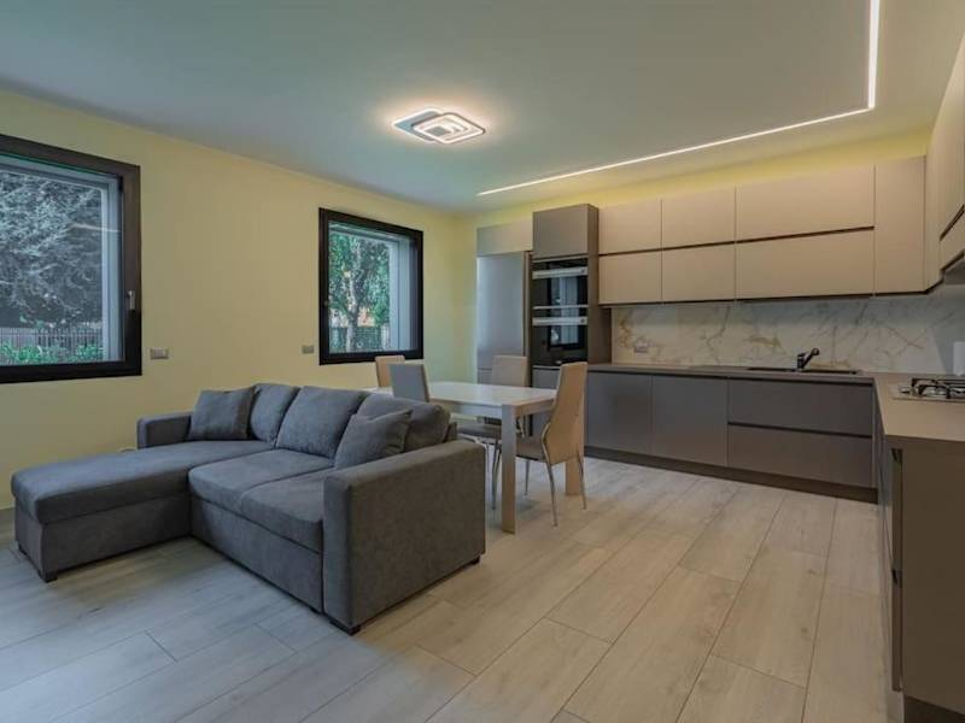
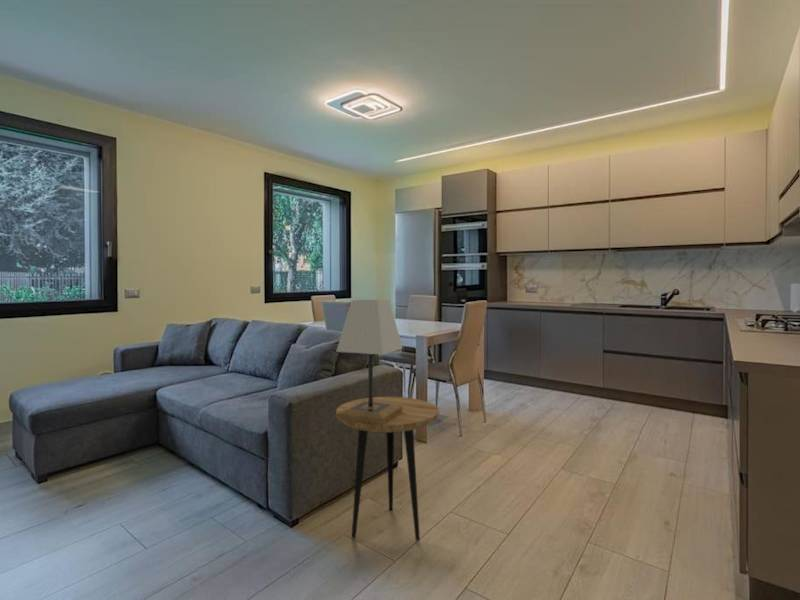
+ lamp [335,299,404,425]
+ side table [335,396,440,542]
